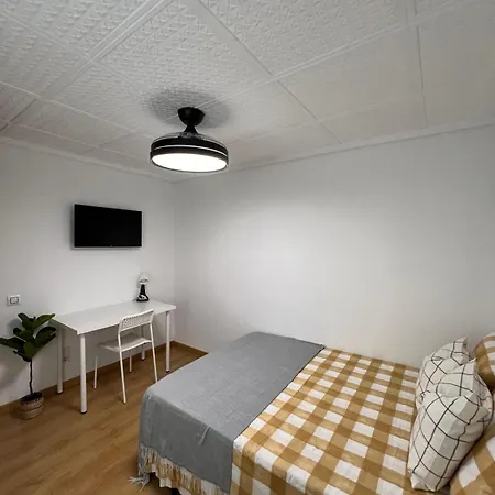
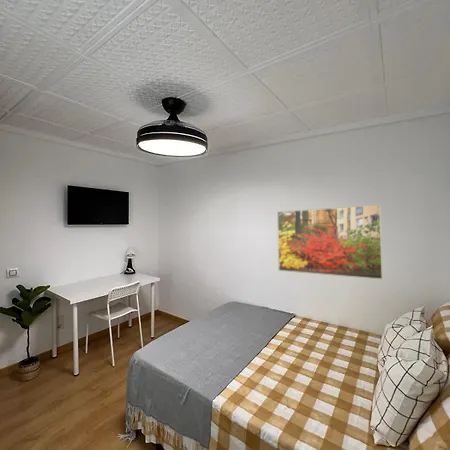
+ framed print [276,203,384,281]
